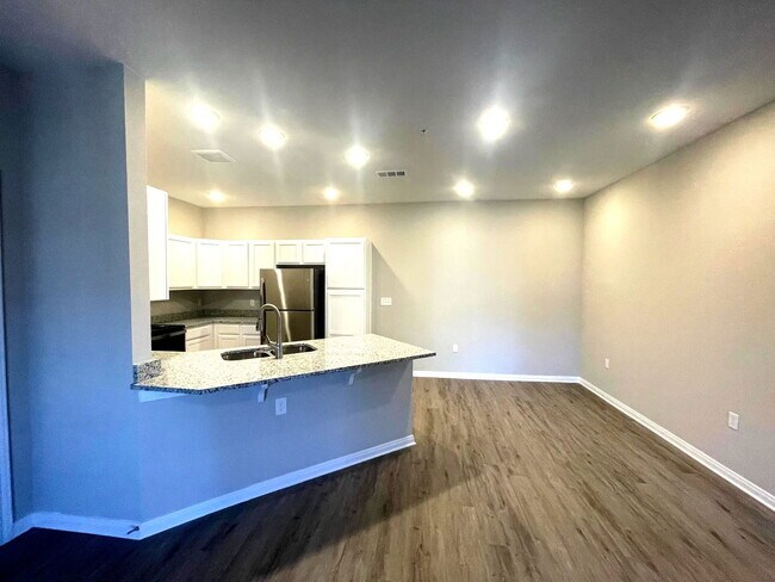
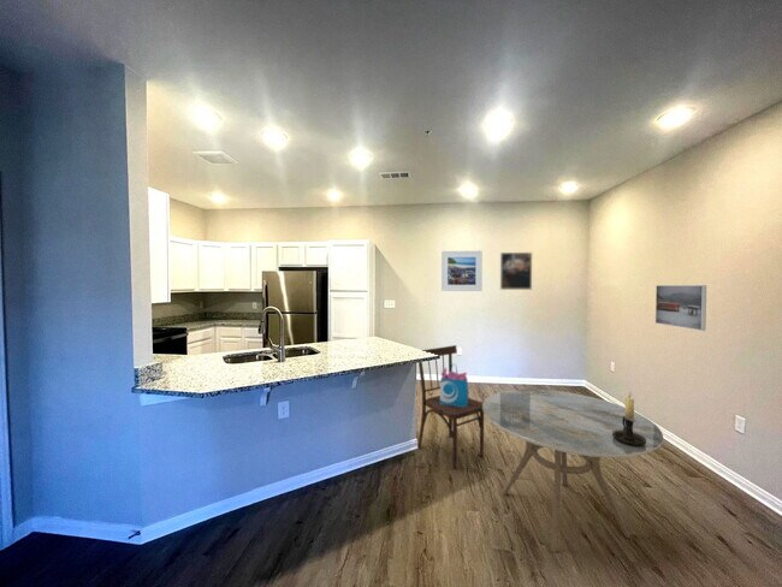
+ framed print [654,284,707,332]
+ dining table [482,389,664,555]
+ shopping bag [439,363,469,407]
+ dining chair [416,344,485,470]
+ candle holder [612,389,646,446]
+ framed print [499,251,533,291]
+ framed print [440,250,484,292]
